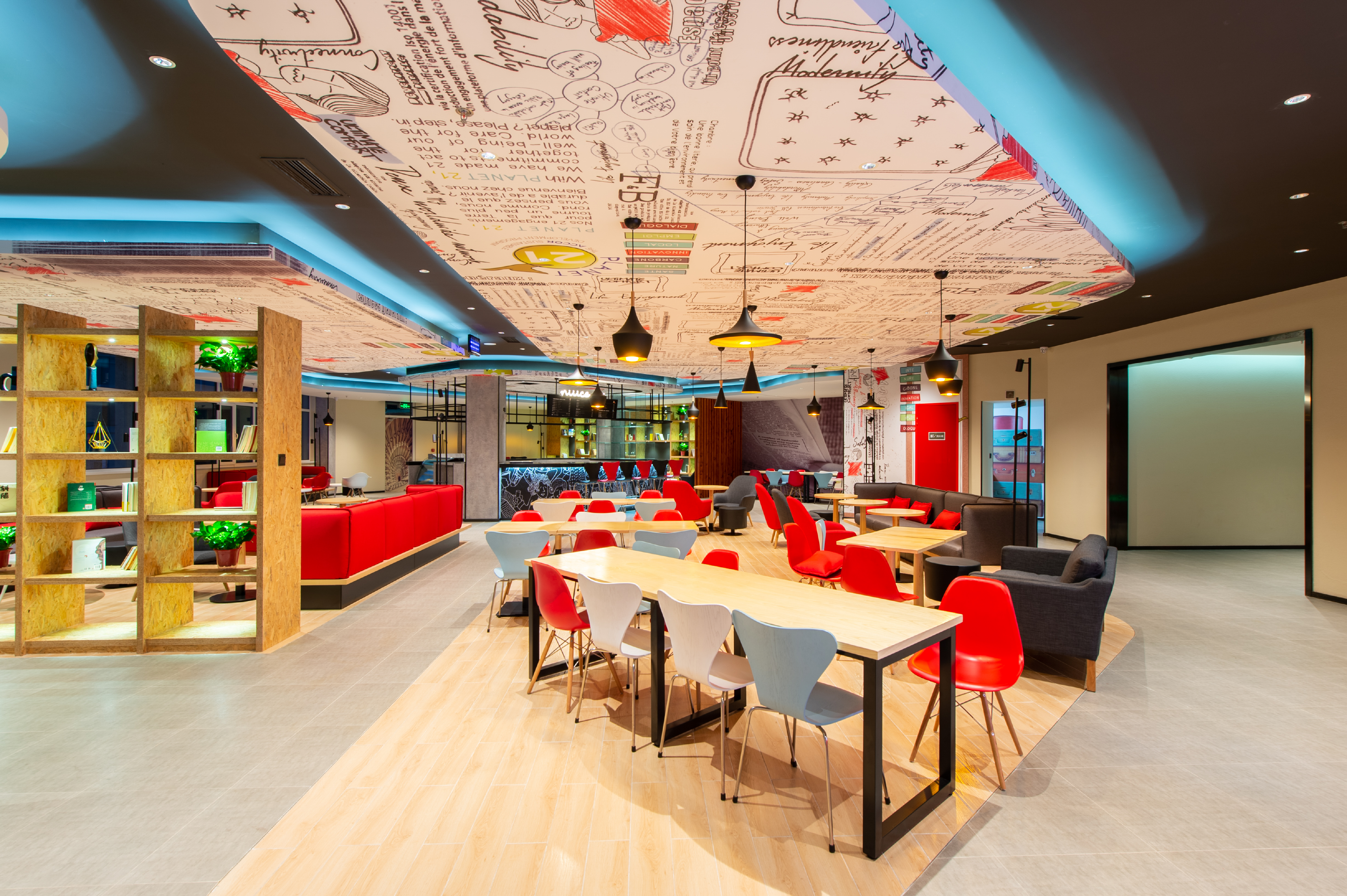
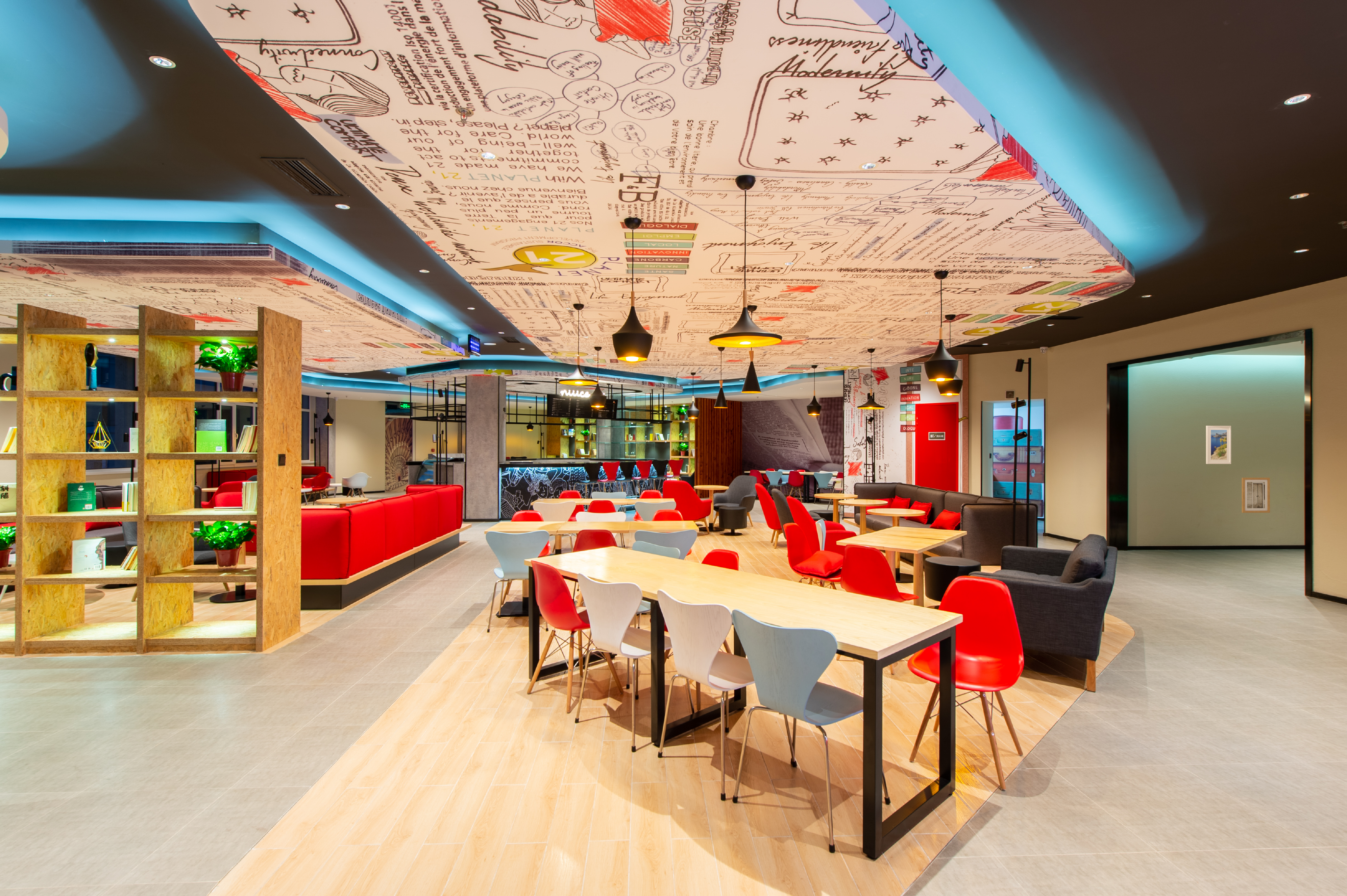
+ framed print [1206,425,1232,464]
+ wall art [1241,477,1270,513]
